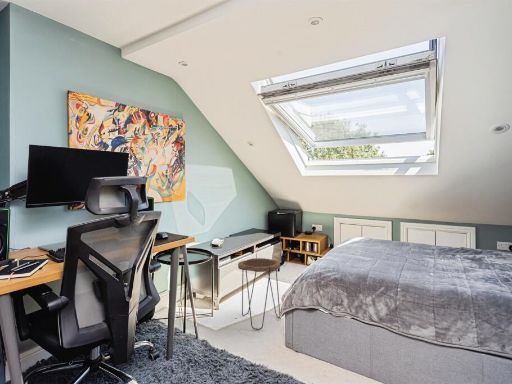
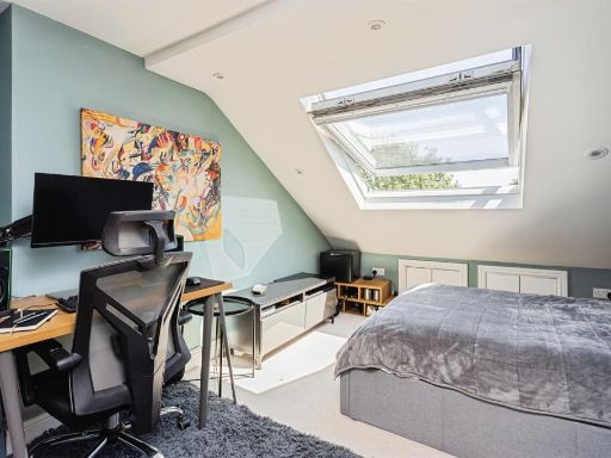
- side table [237,257,281,331]
